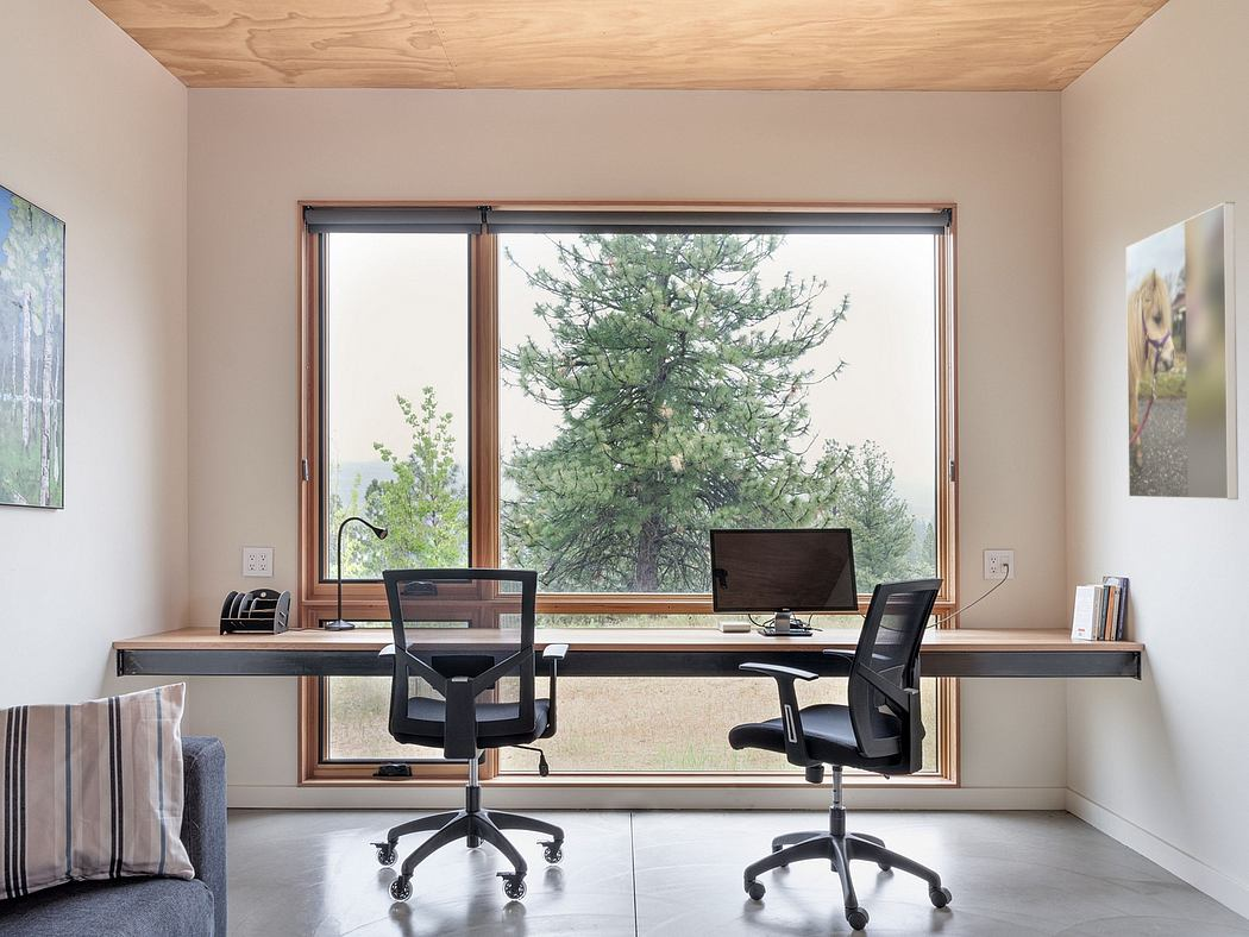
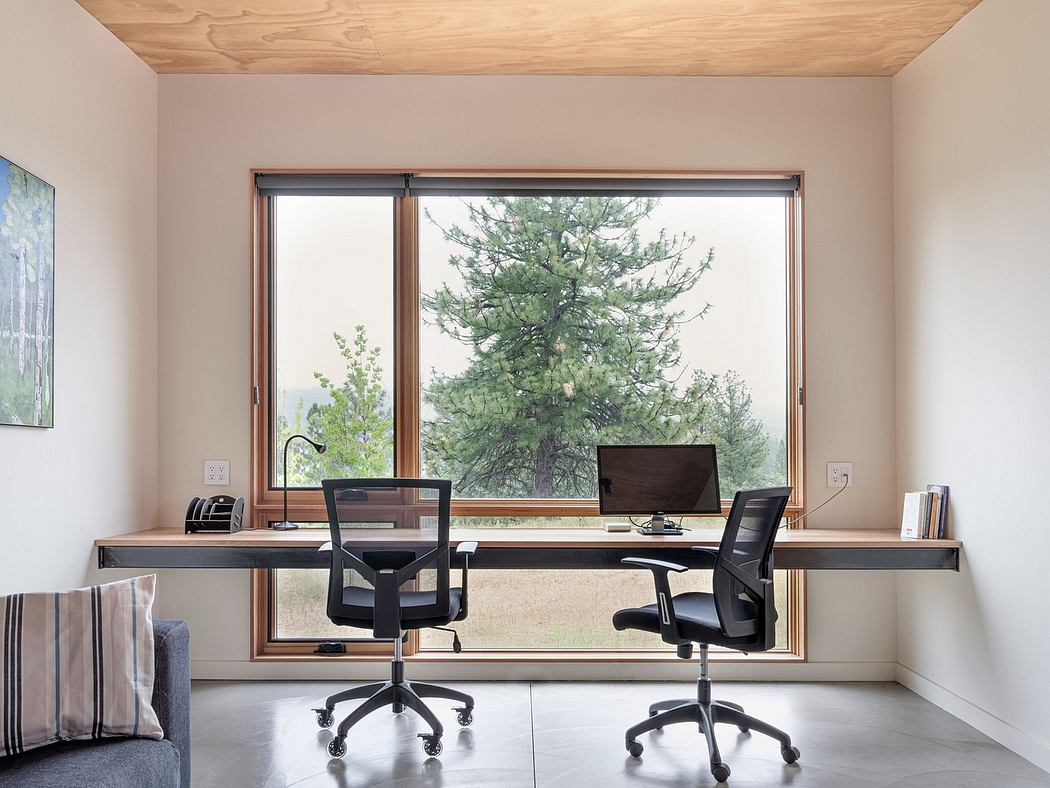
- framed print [1125,201,1239,501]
